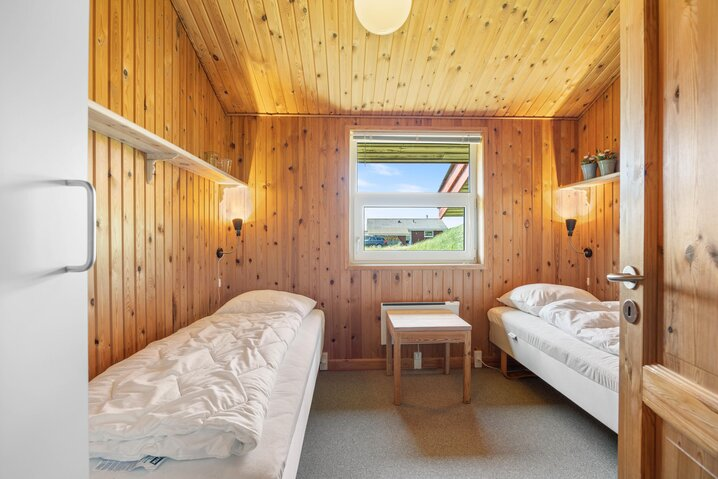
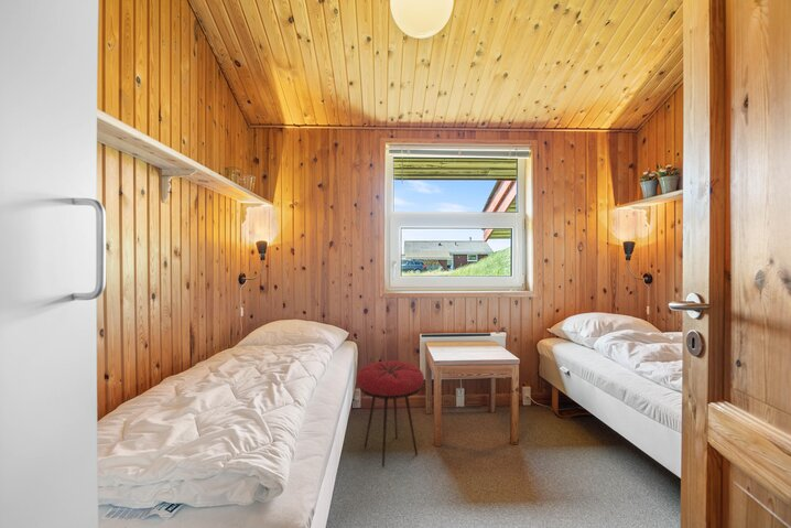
+ stool [356,359,425,468]
